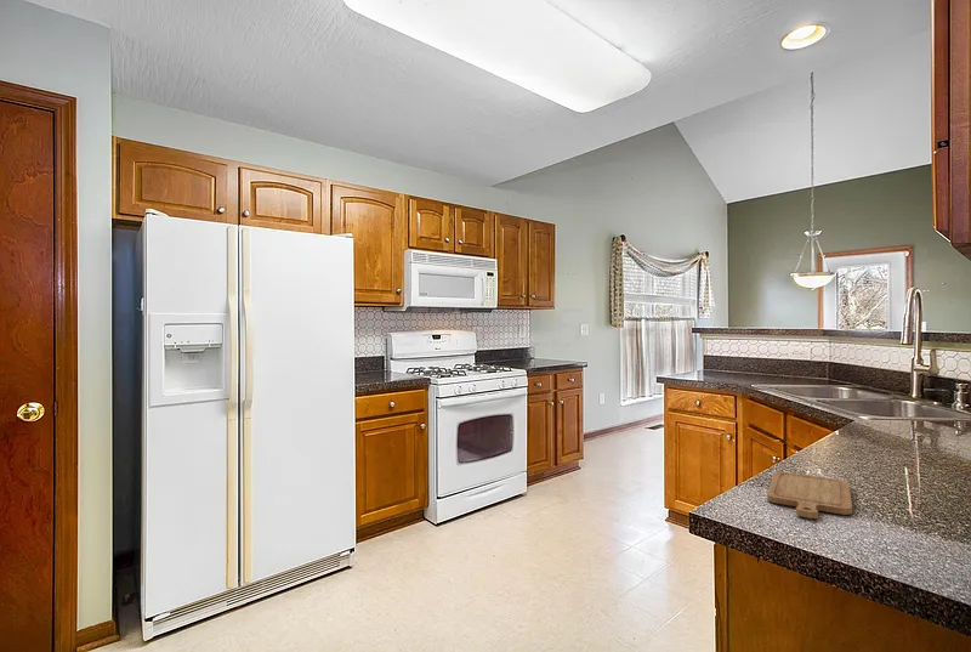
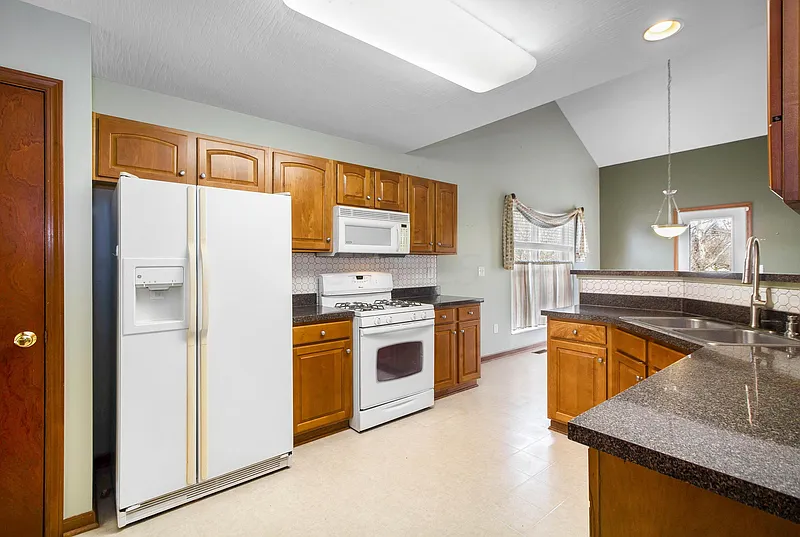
- chopping board [766,471,853,520]
